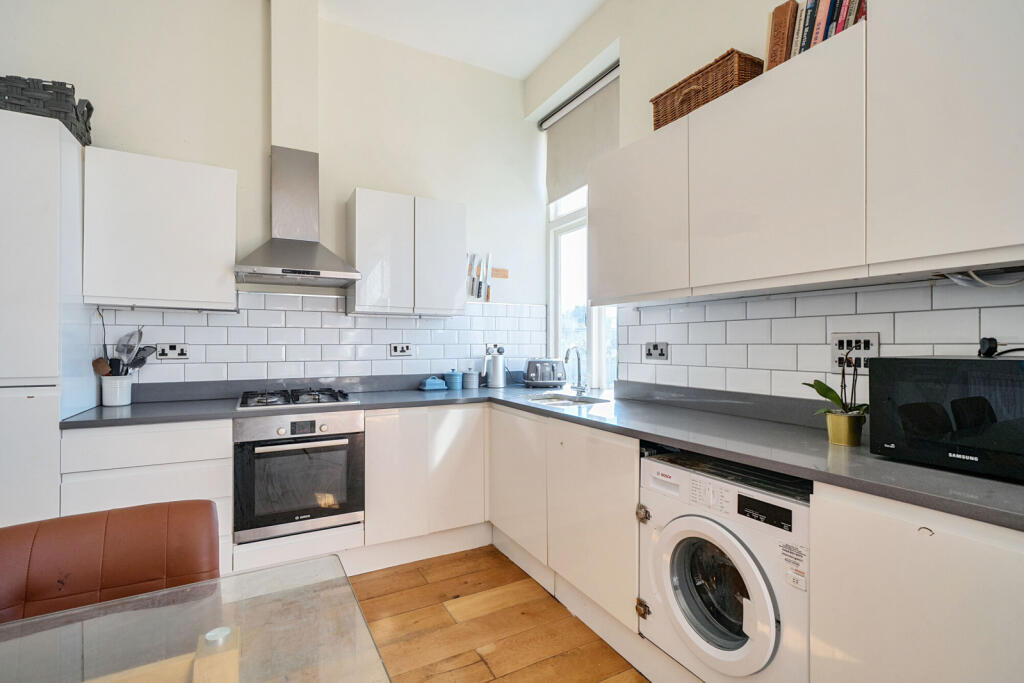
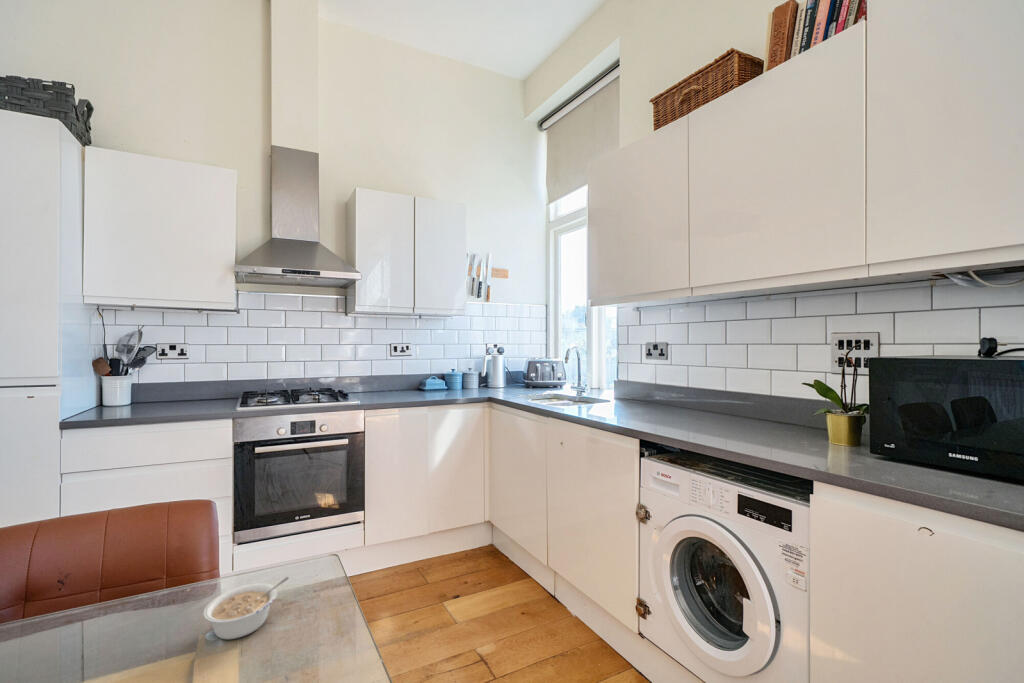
+ legume [202,576,290,640]
